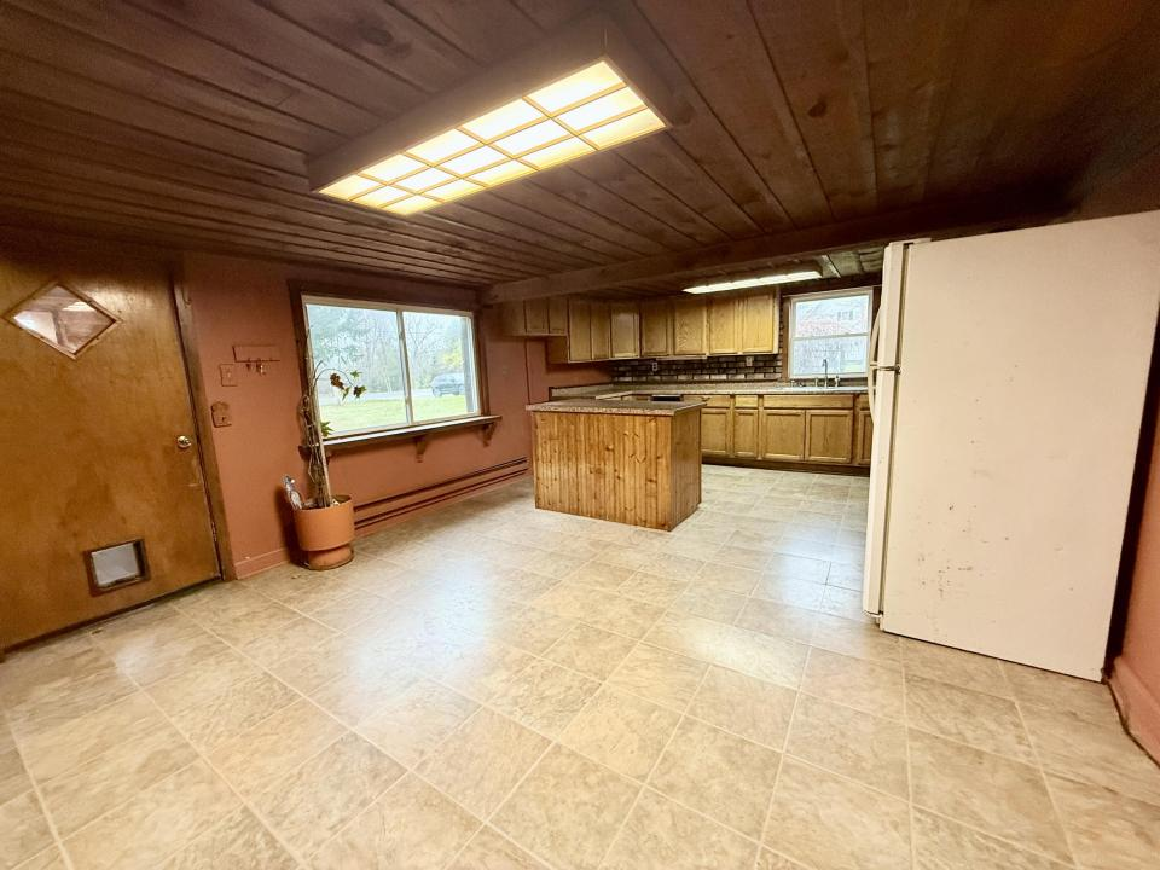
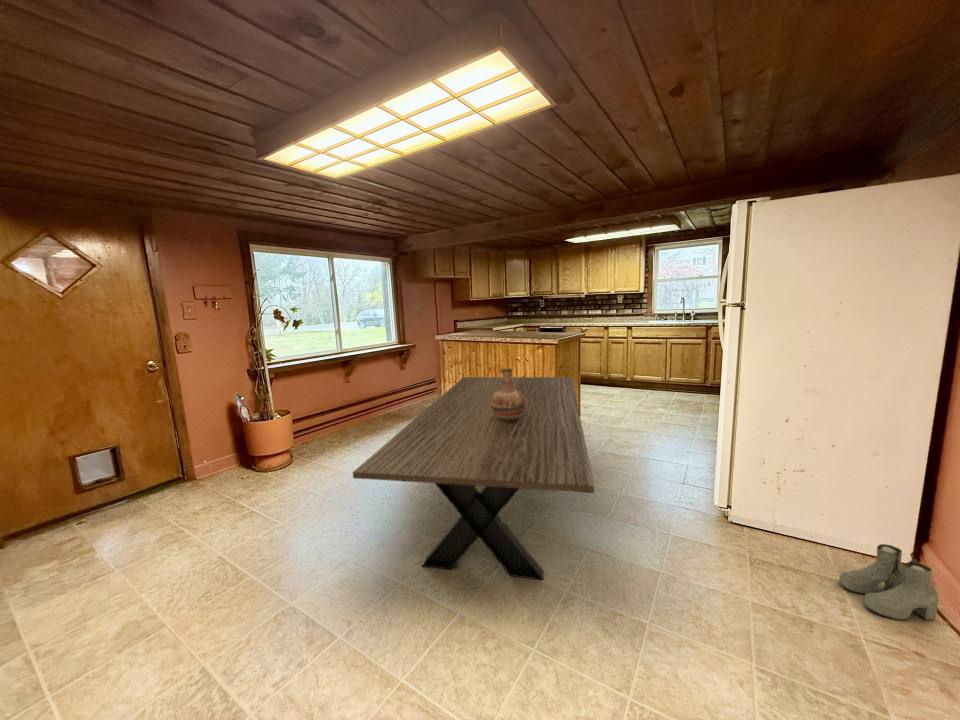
+ dining table [352,376,595,581]
+ vase [491,368,525,420]
+ boots [838,543,940,622]
